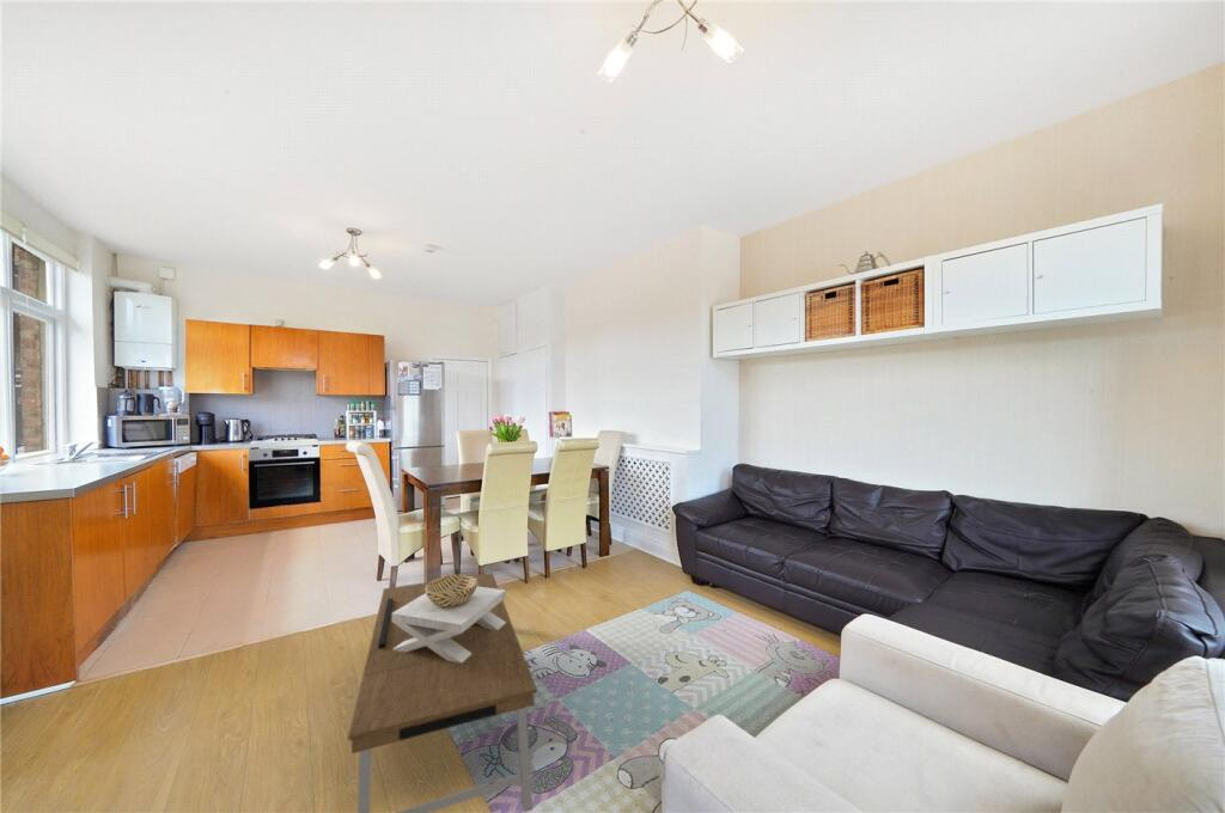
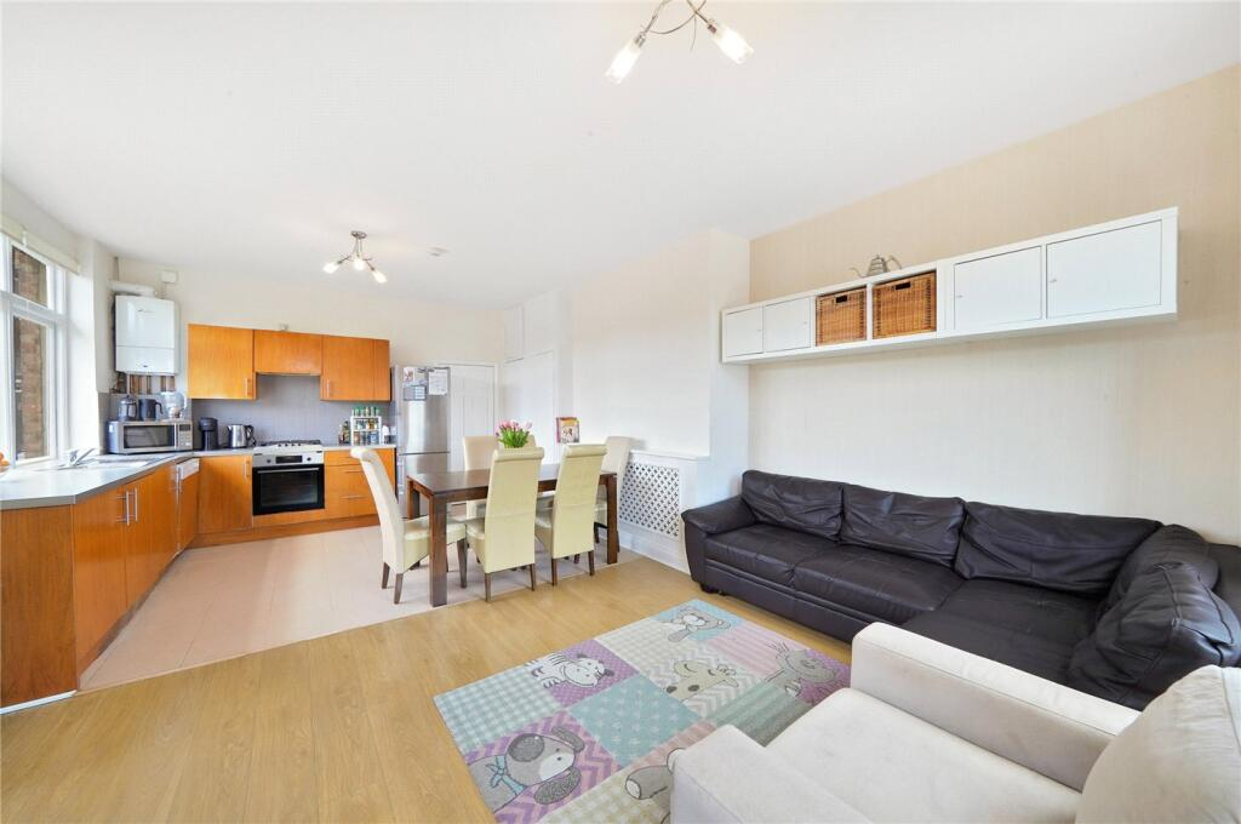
- decorative bowl [392,574,507,662]
- coffee table [347,571,538,813]
